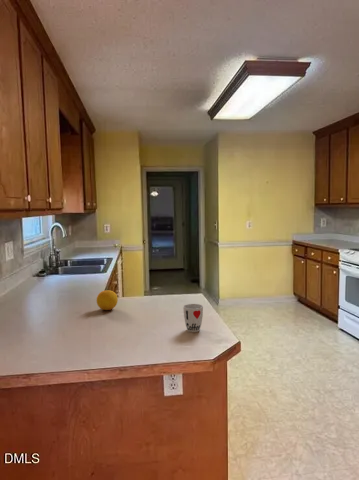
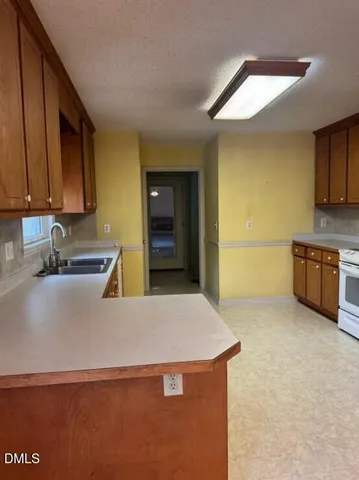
- cup [182,303,204,333]
- fruit [96,289,119,311]
